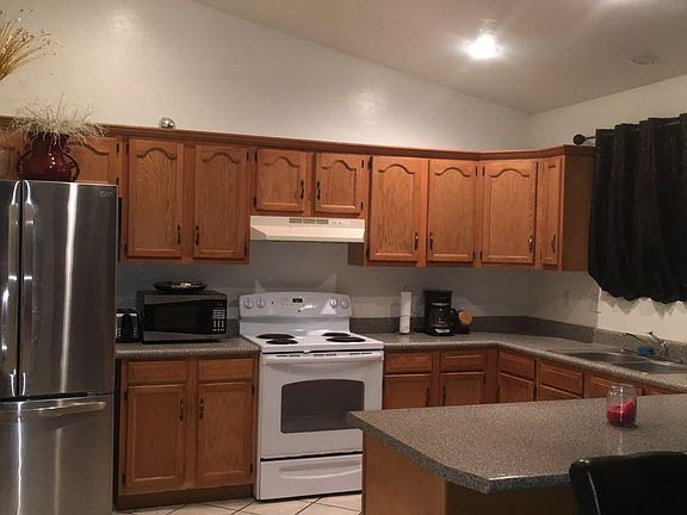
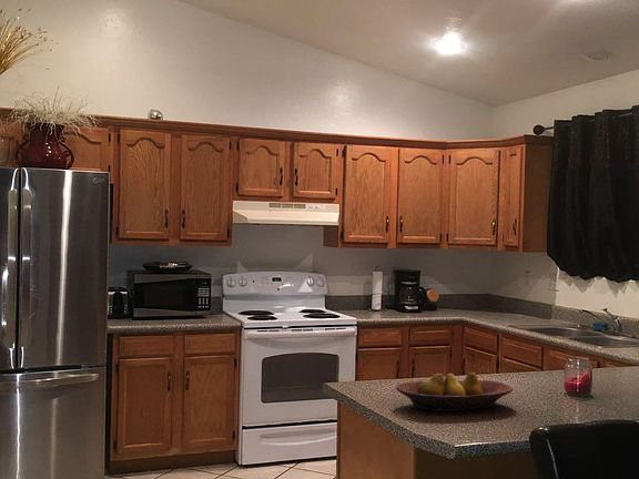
+ fruit bowl [395,371,514,412]
